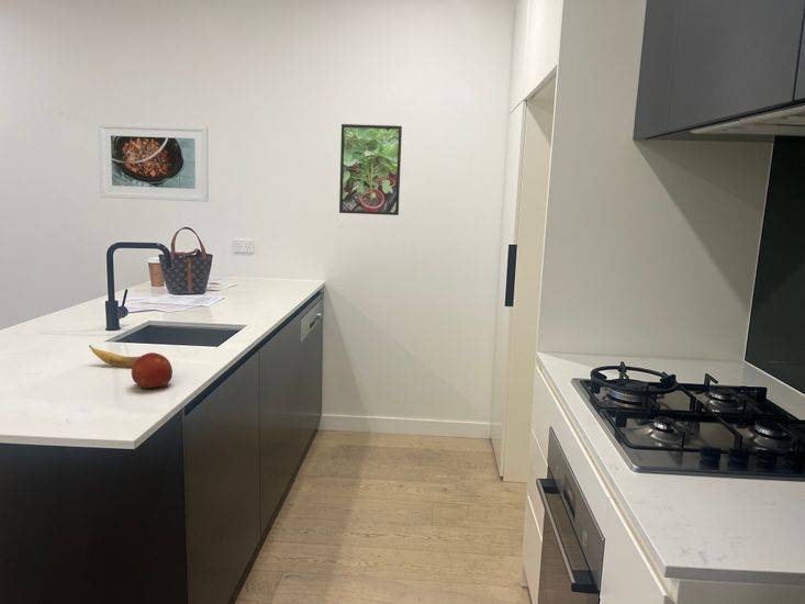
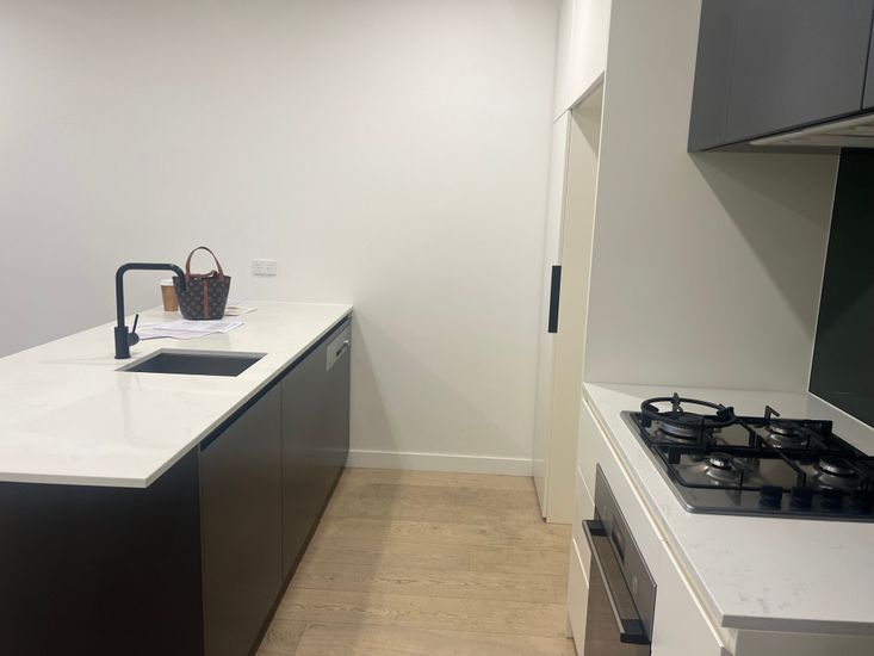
- fruit [131,351,174,390]
- banana [88,344,141,368]
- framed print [338,123,403,216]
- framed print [97,122,210,203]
